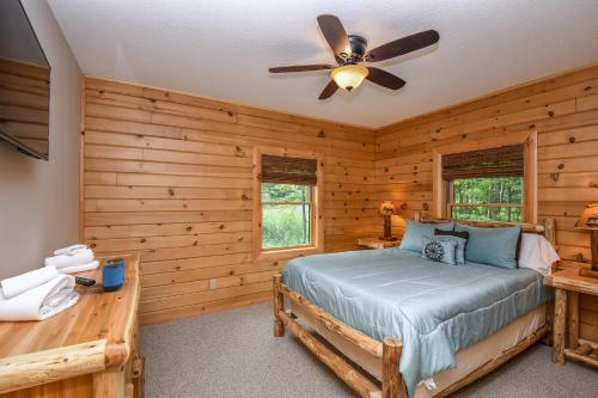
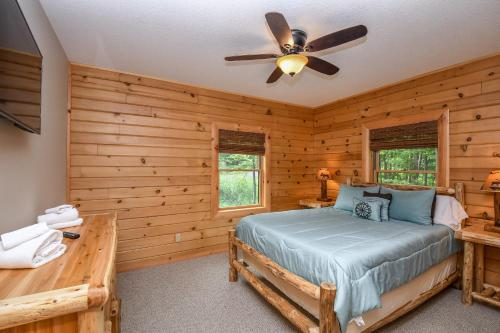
- barrel [100,257,127,293]
